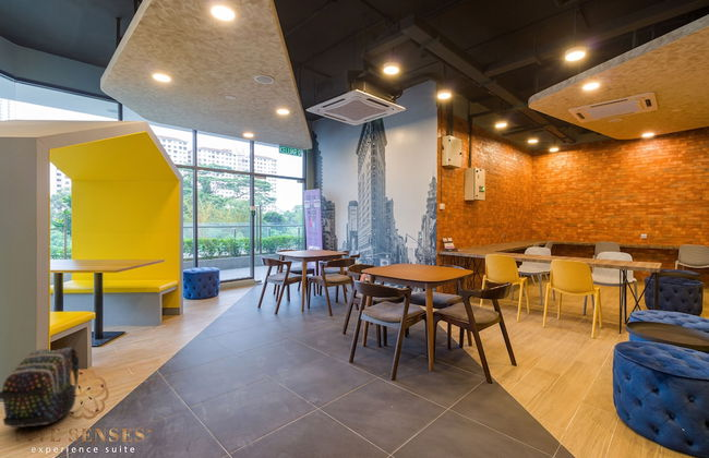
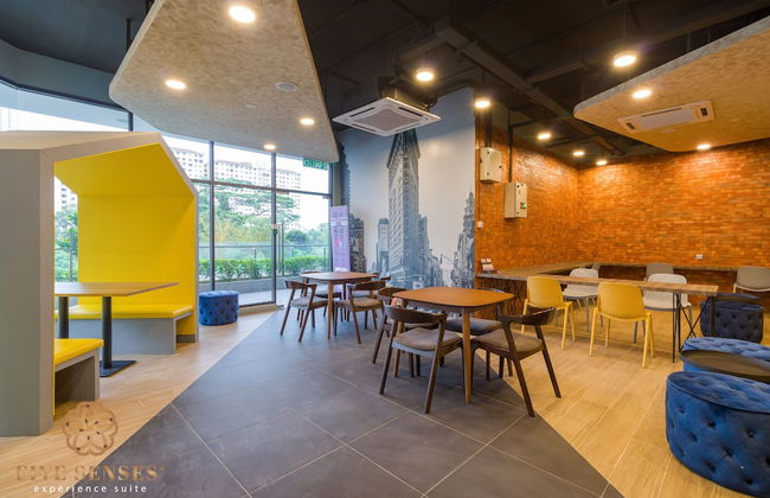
- backpack [0,347,80,429]
